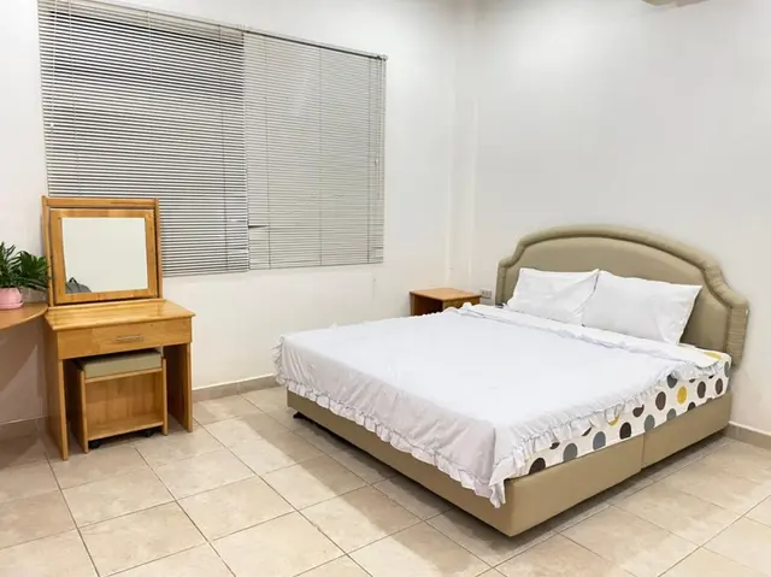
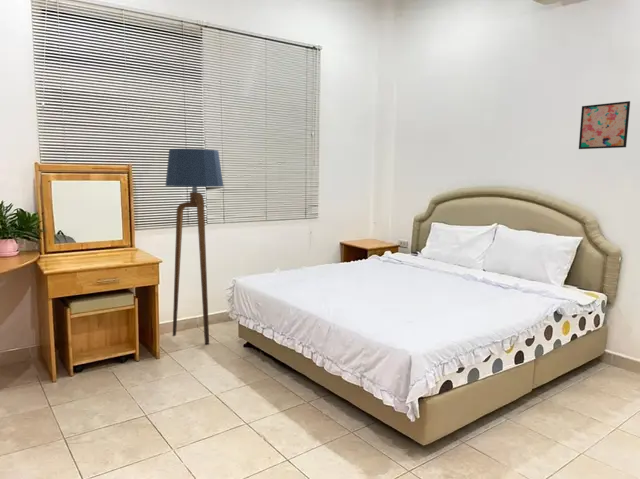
+ floor lamp [164,148,224,345]
+ wall art [578,100,631,150]
